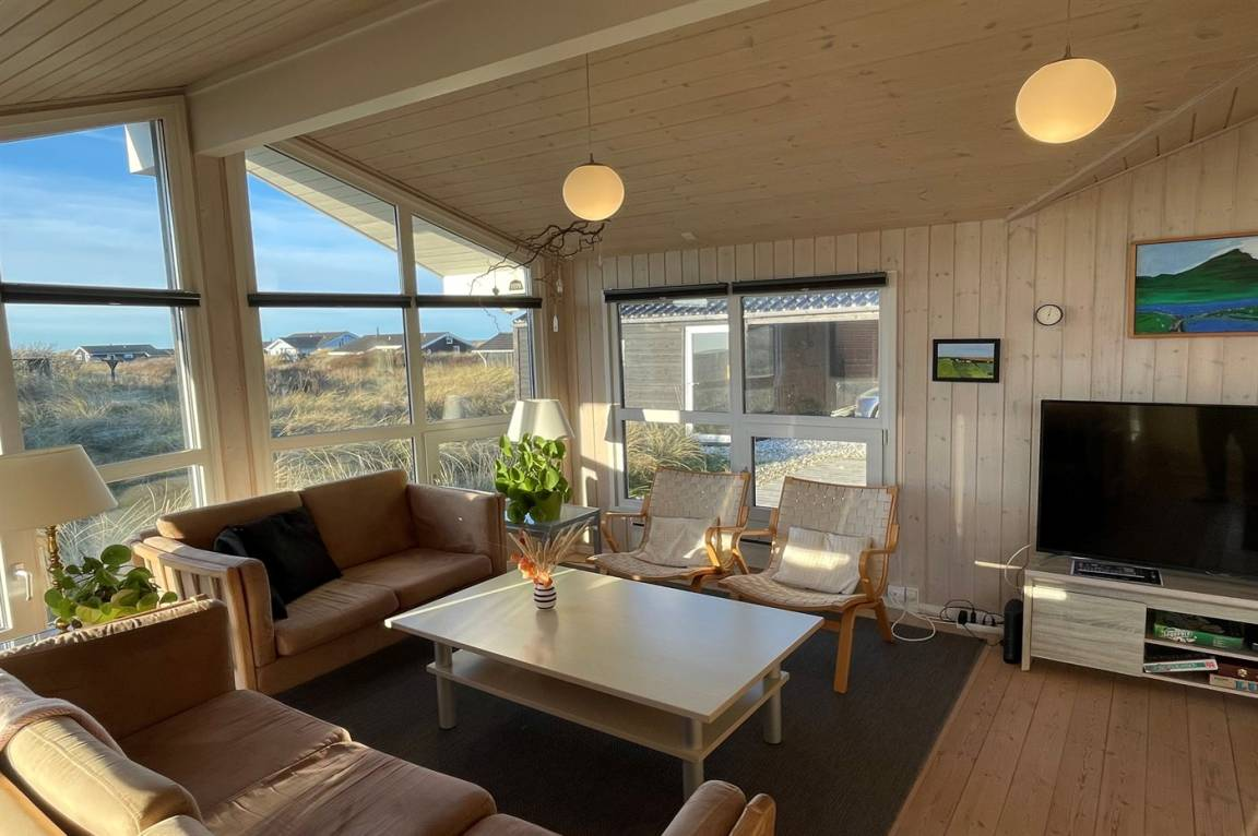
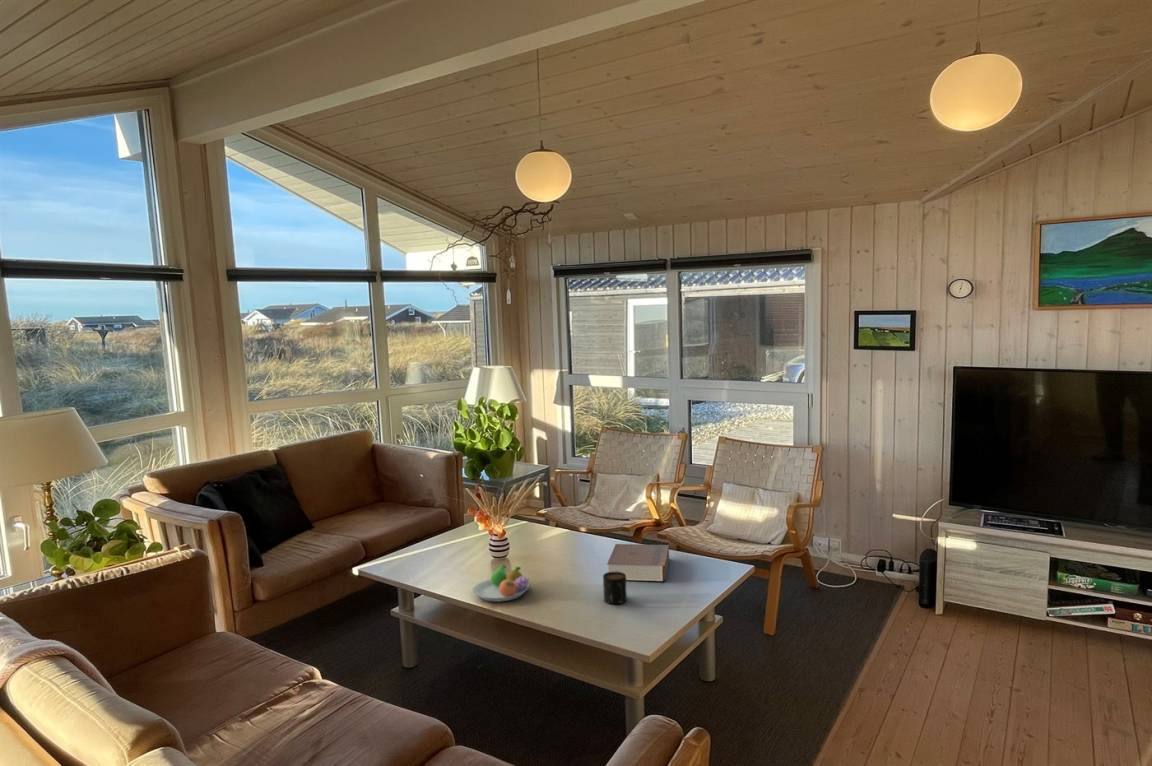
+ book [606,543,670,582]
+ fruit bowl [472,564,530,603]
+ mug [602,571,628,605]
